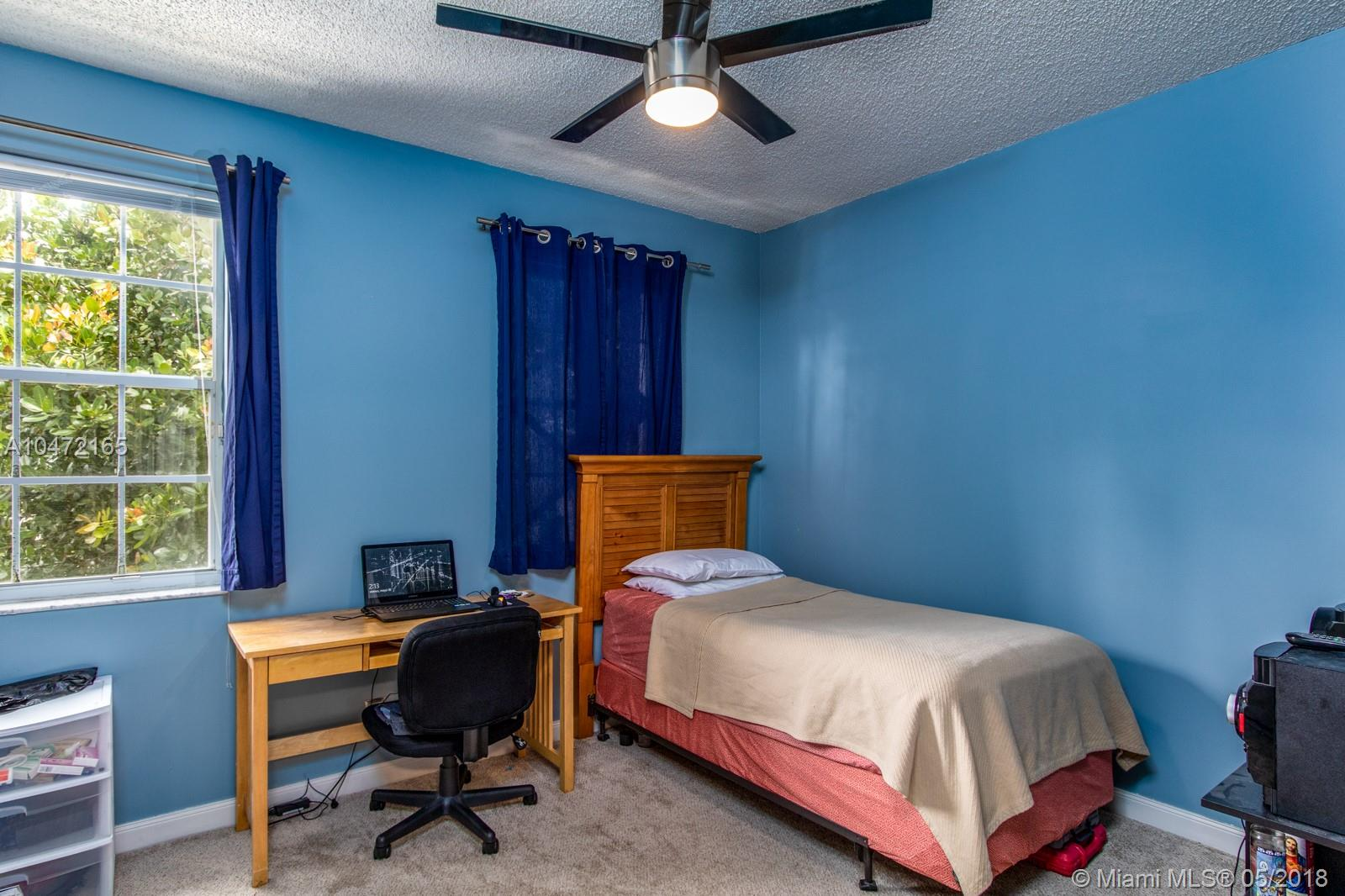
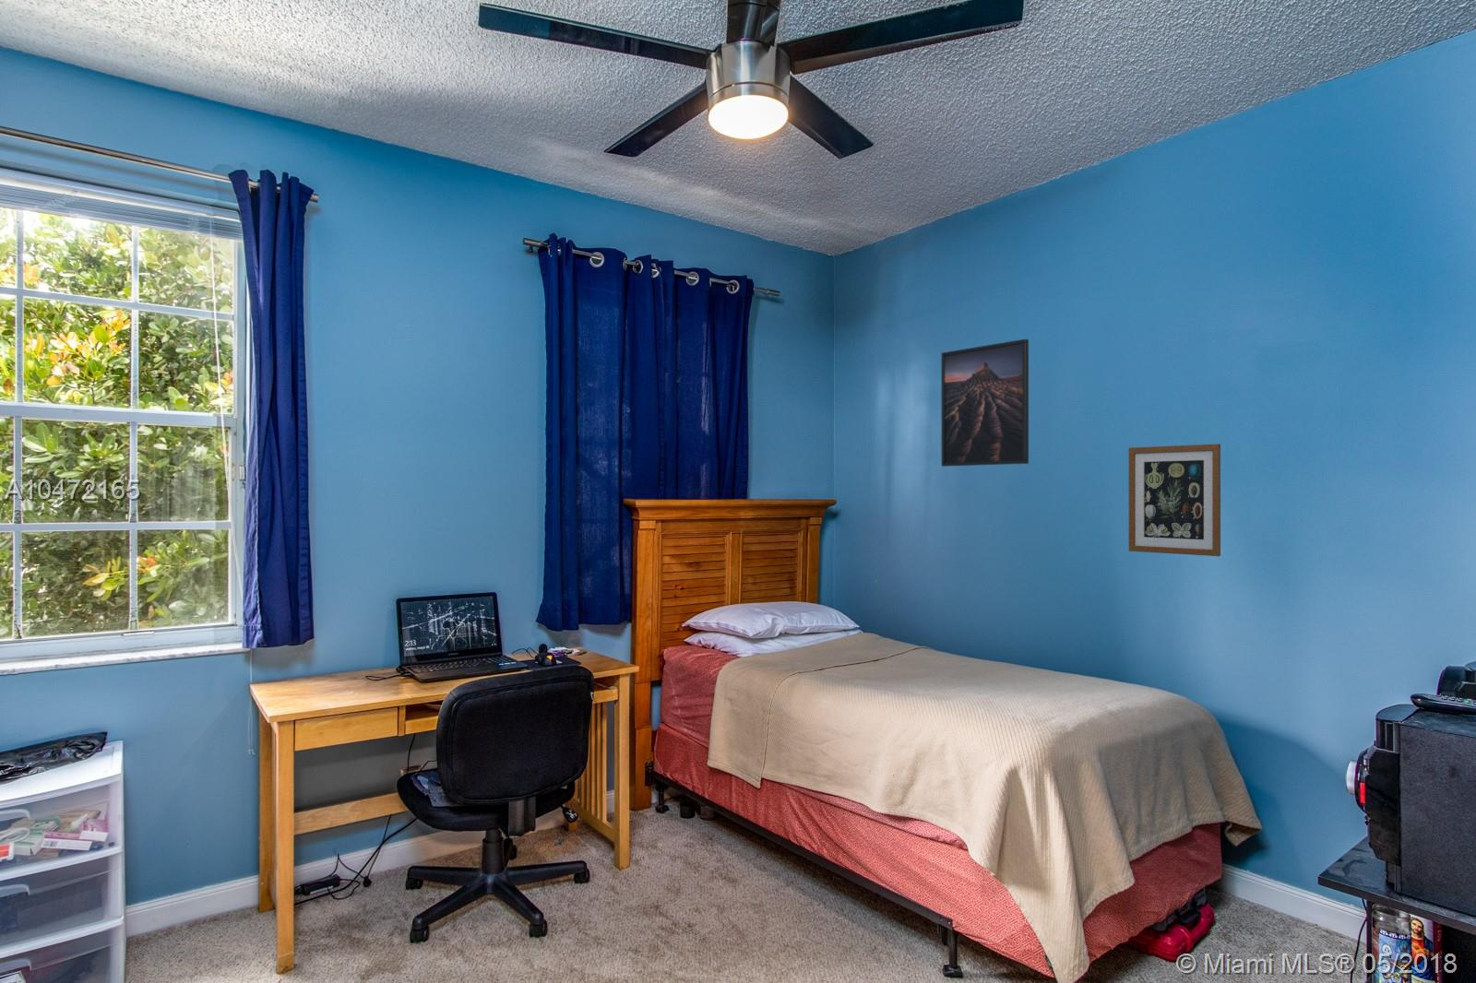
+ wall art [1128,442,1221,557]
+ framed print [940,338,1029,467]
